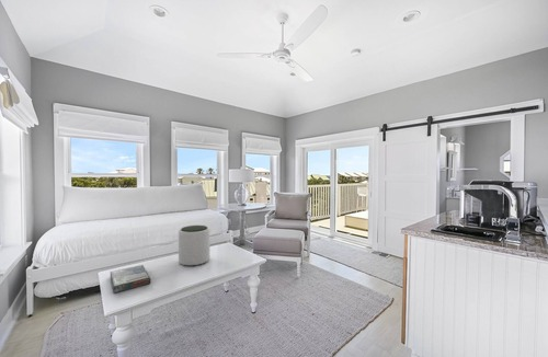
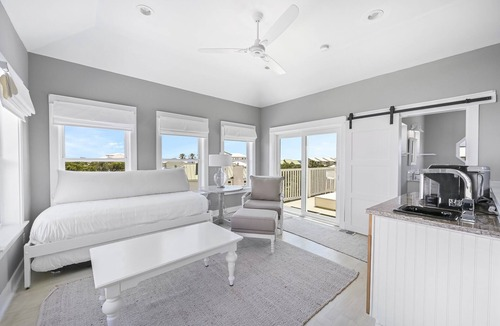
- plant pot [178,224,212,267]
- board game [110,264,151,293]
